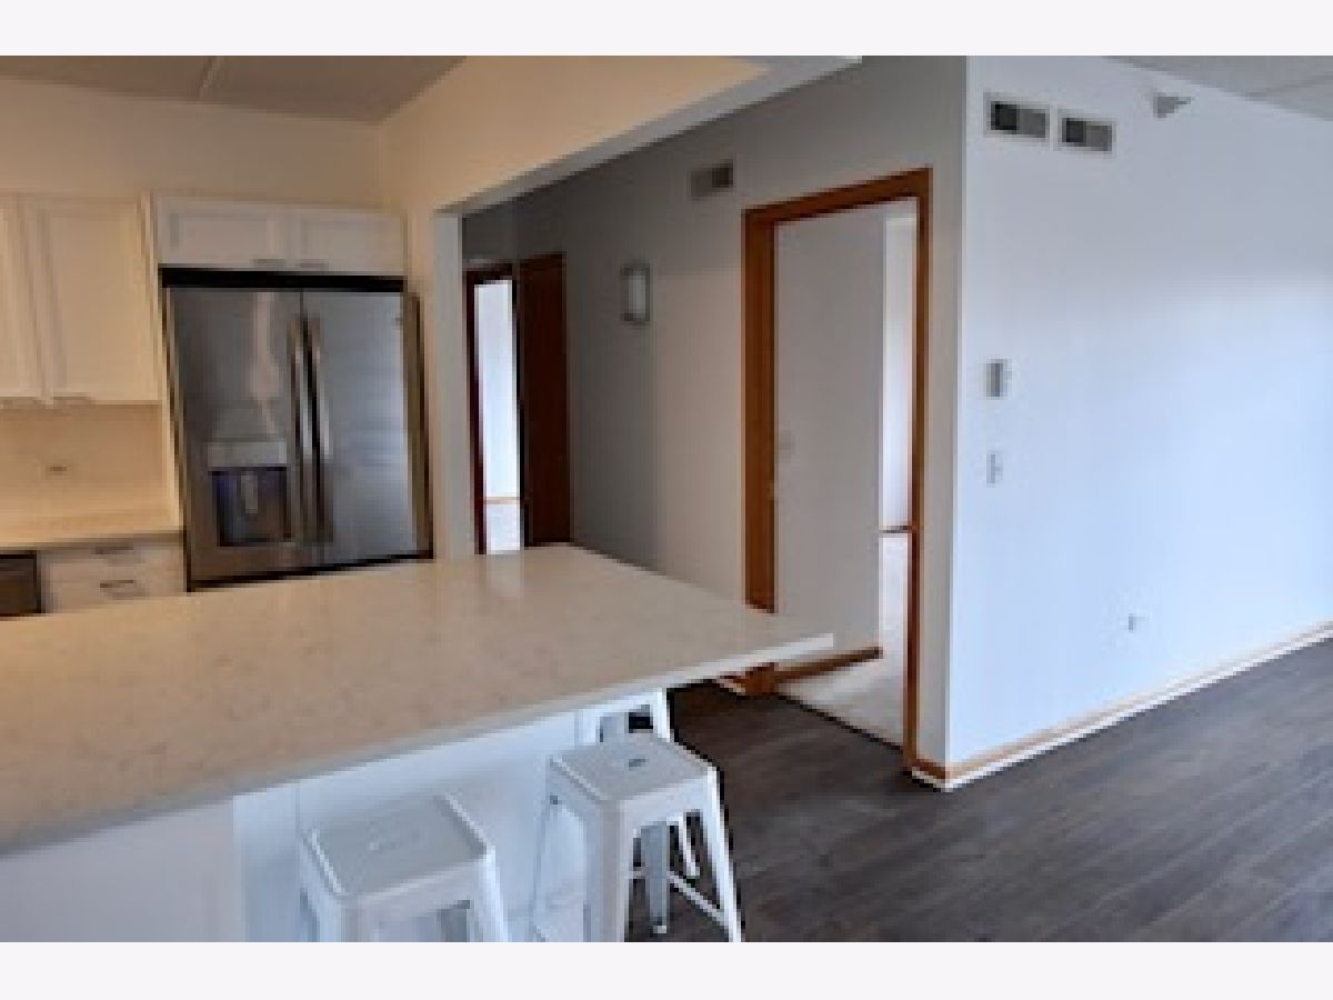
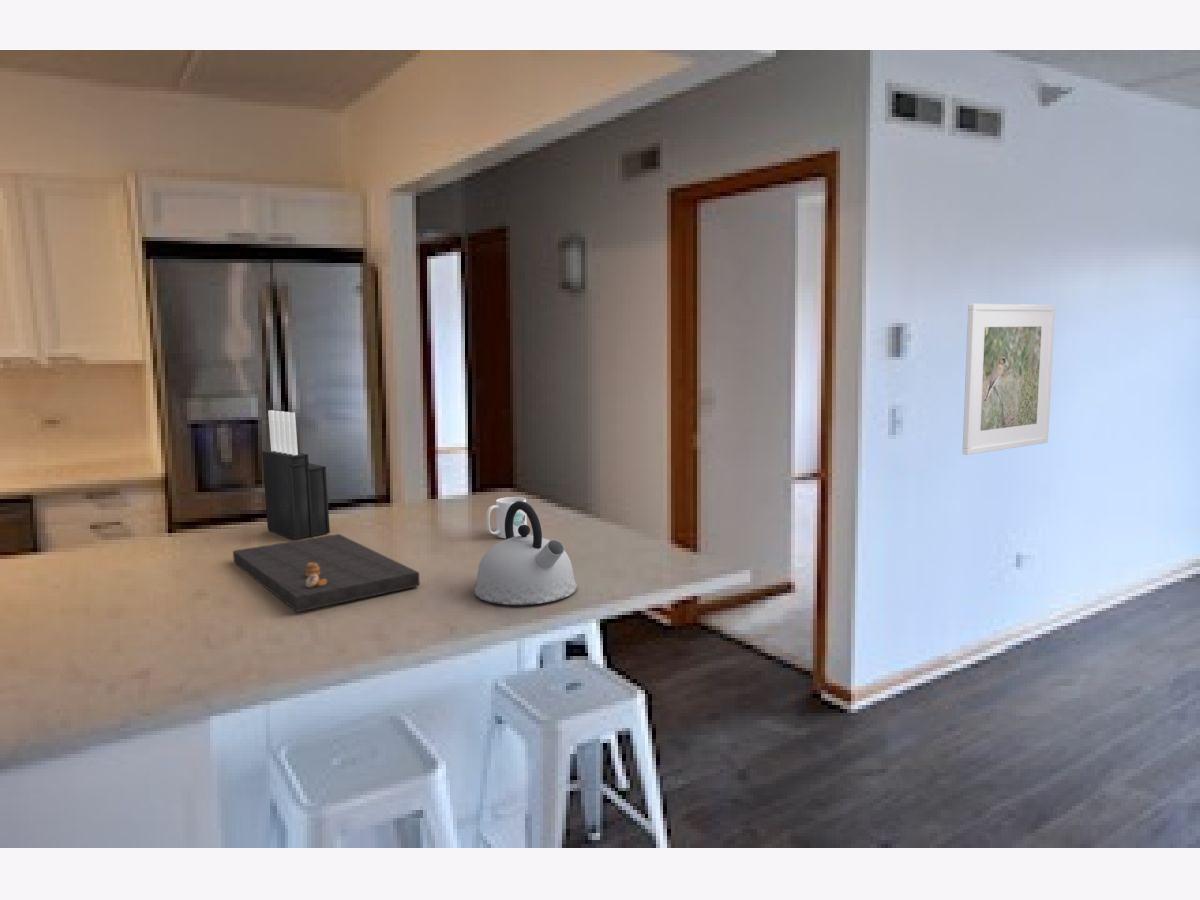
+ knife block [261,409,331,541]
+ mug [485,496,528,539]
+ cutting board [232,533,421,613]
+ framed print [962,303,1056,456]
+ kettle [473,501,578,606]
